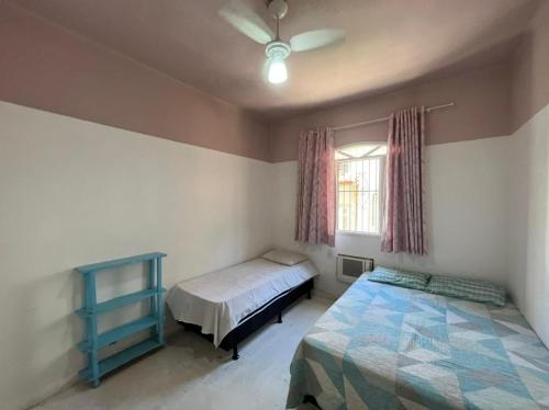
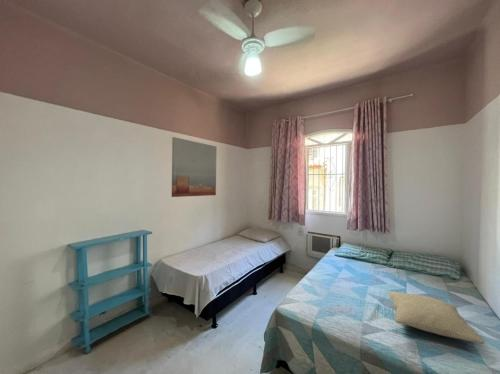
+ pillow [386,291,486,345]
+ wall art [171,136,218,198]
